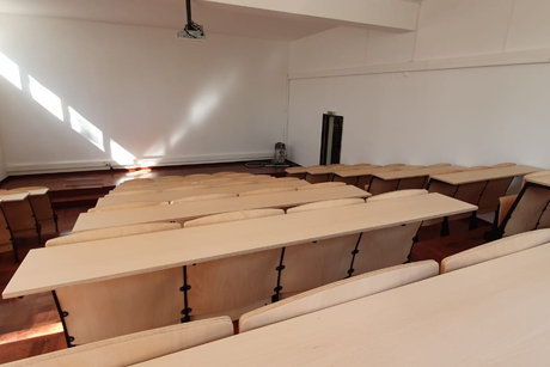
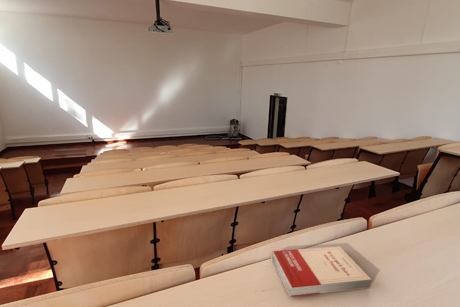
+ book [270,245,372,298]
